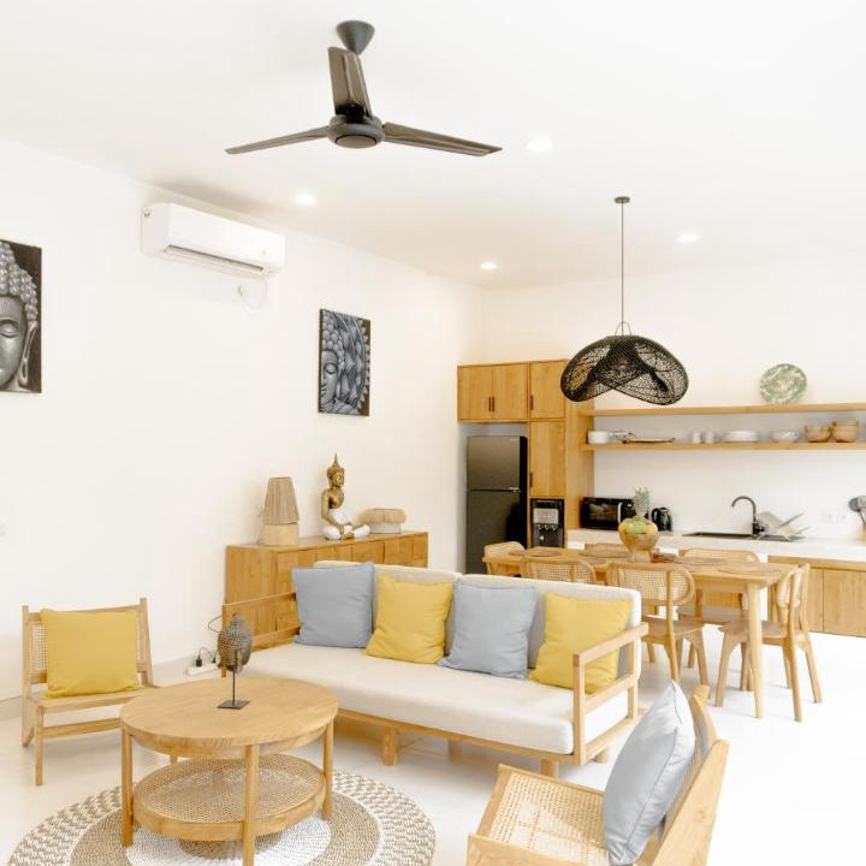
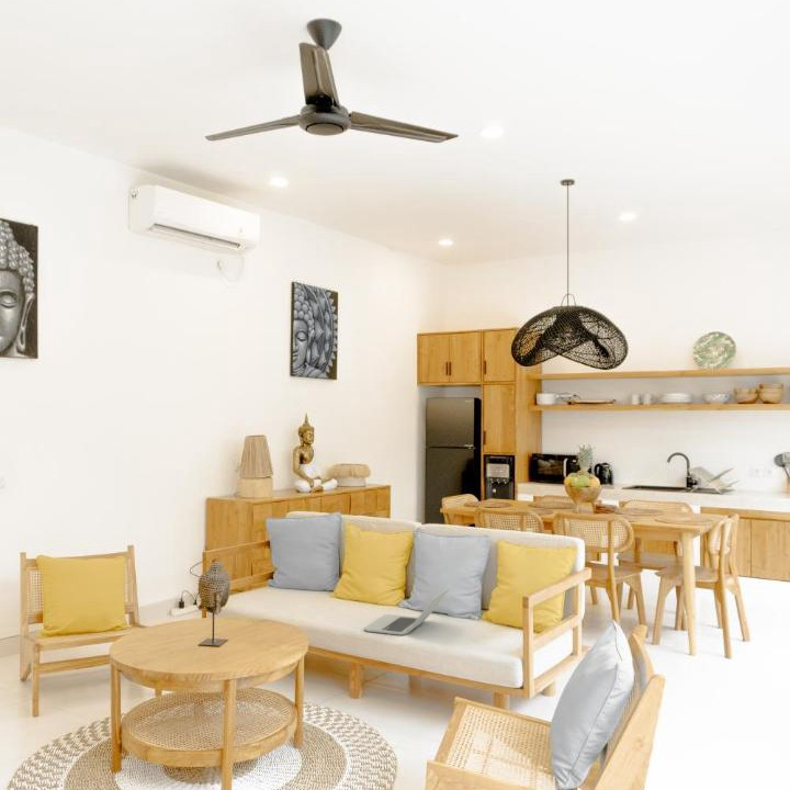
+ laptop [363,587,451,636]
